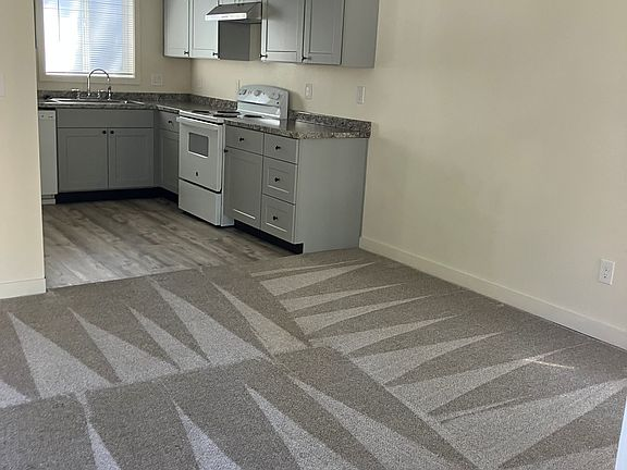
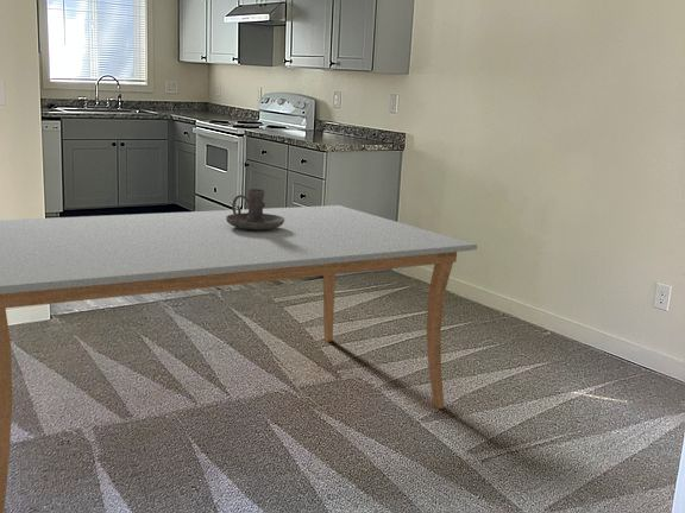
+ candle holder [226,188,284,230]
+ dining table [0,204,478,513]
